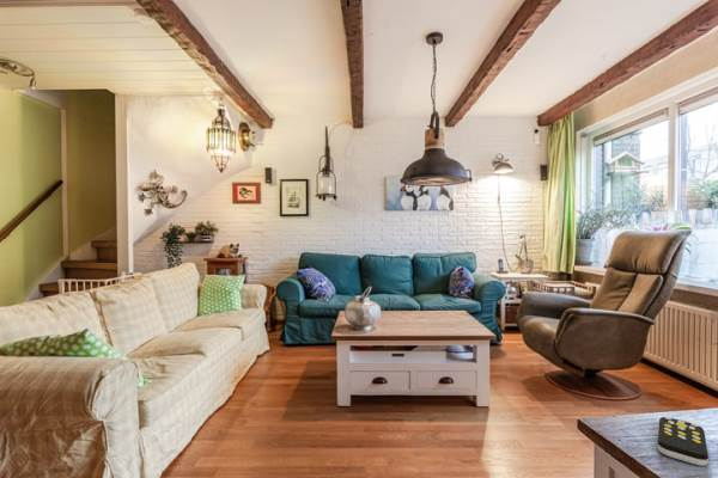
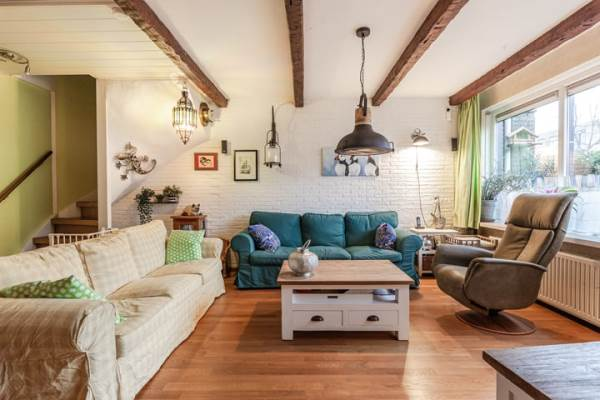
- remote control [657,415,710,467]
